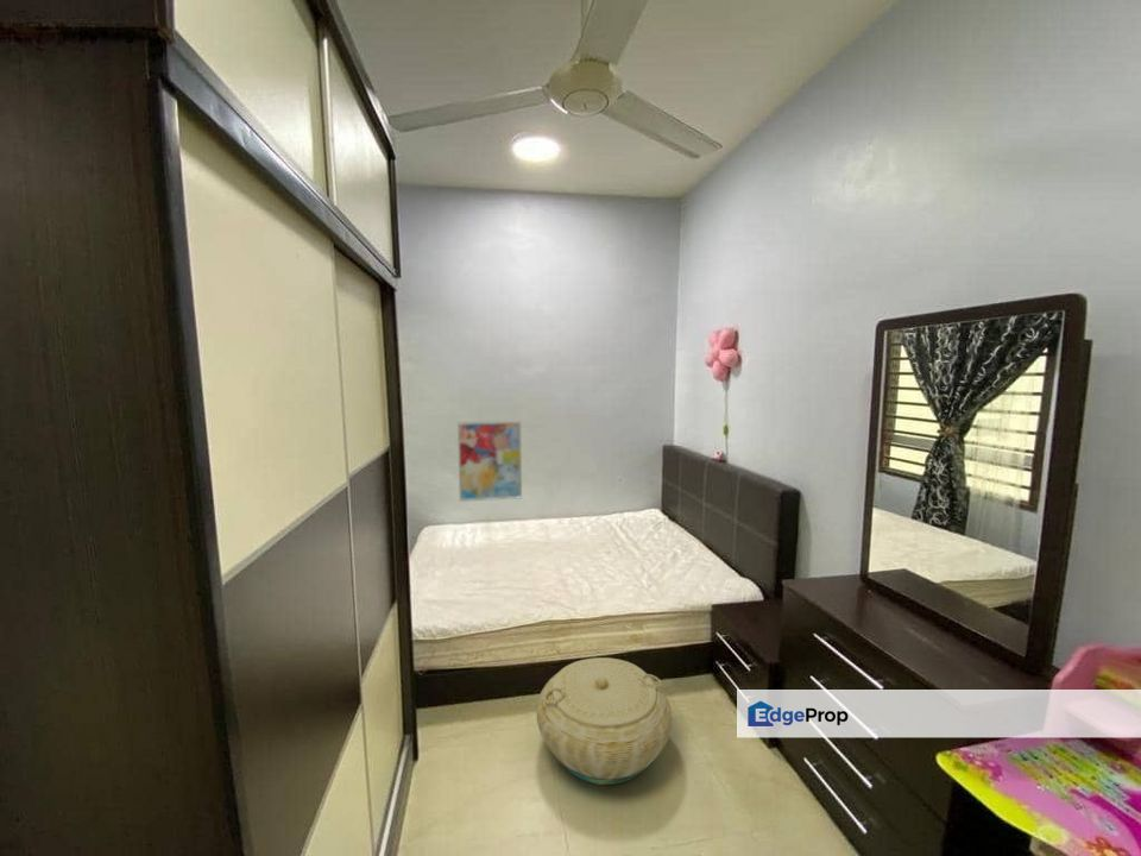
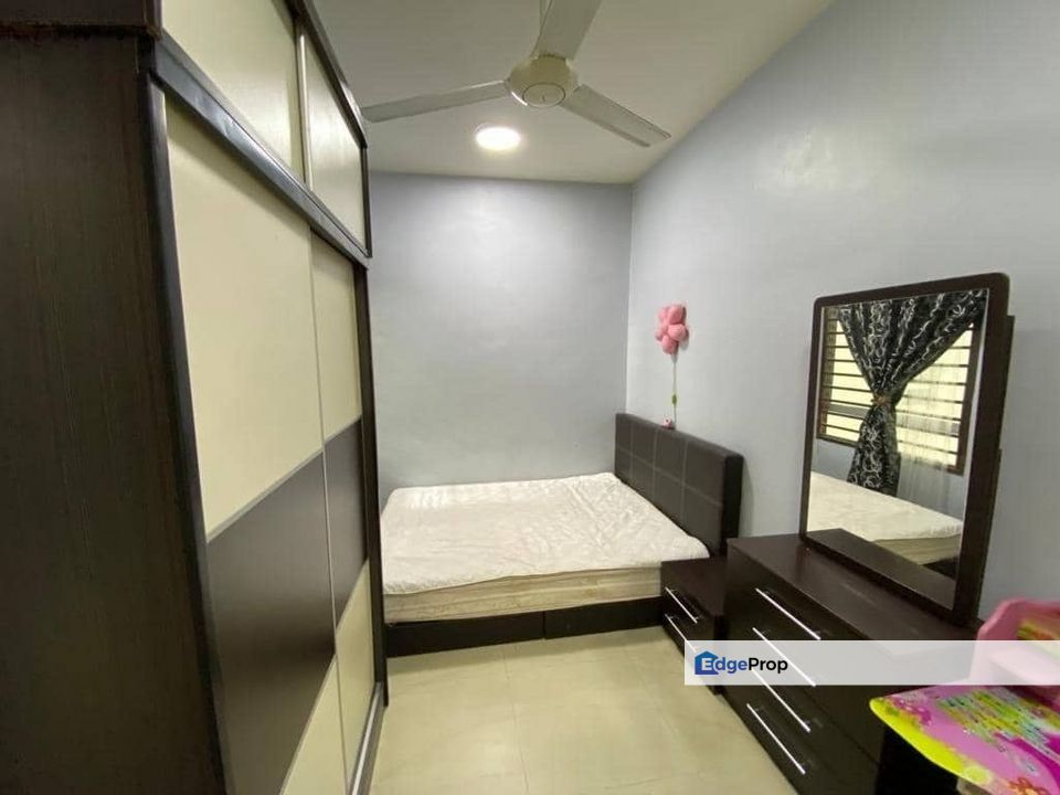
- basket [536,656,673,786]
- wall art [456,420,523,503]
